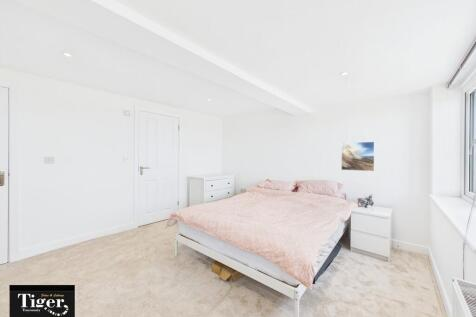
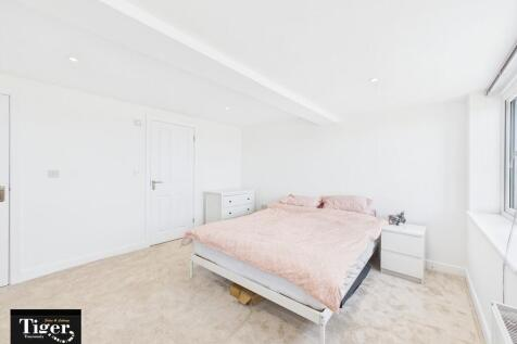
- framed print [340,141,376,172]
